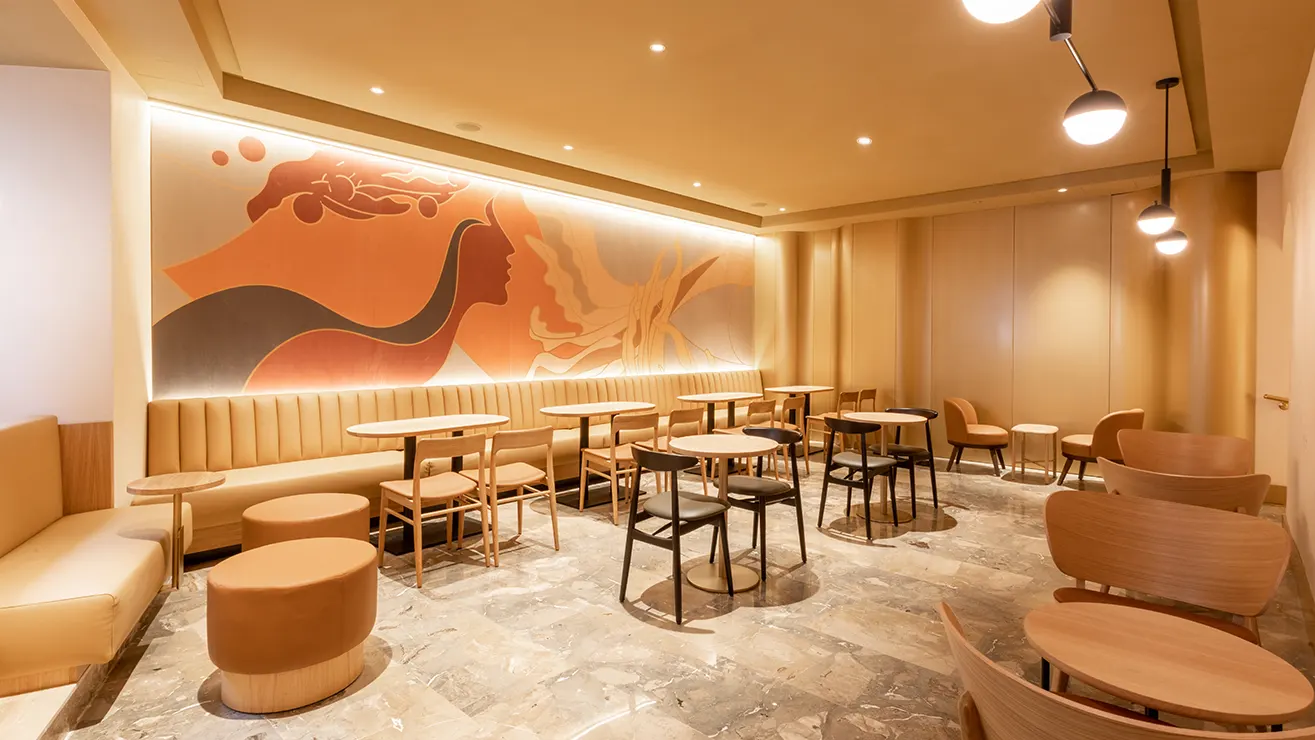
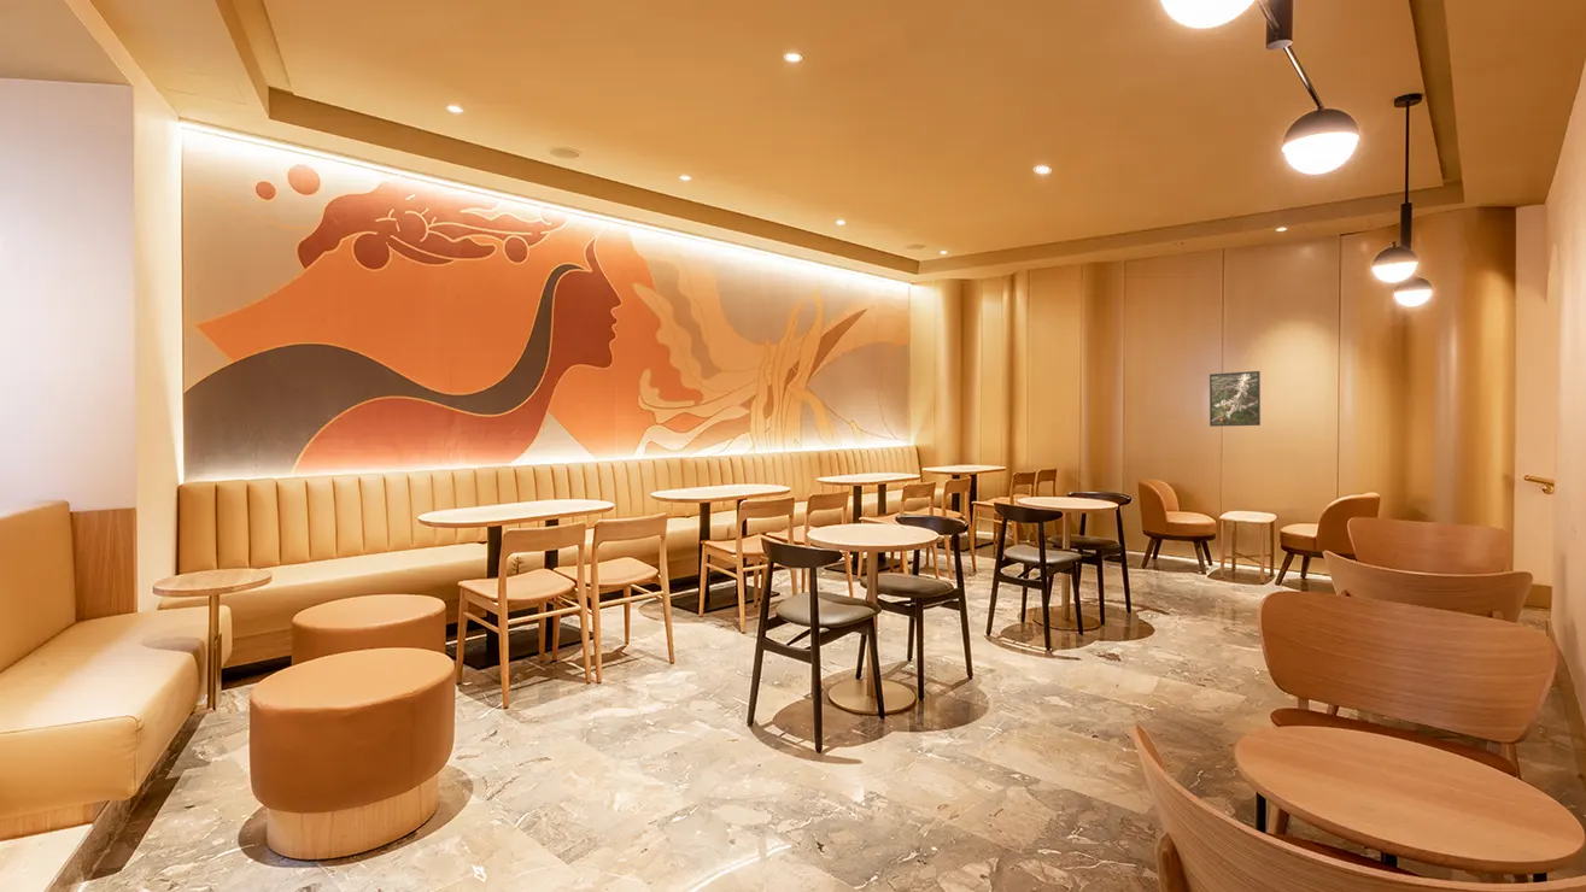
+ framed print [1208,370,1262,428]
